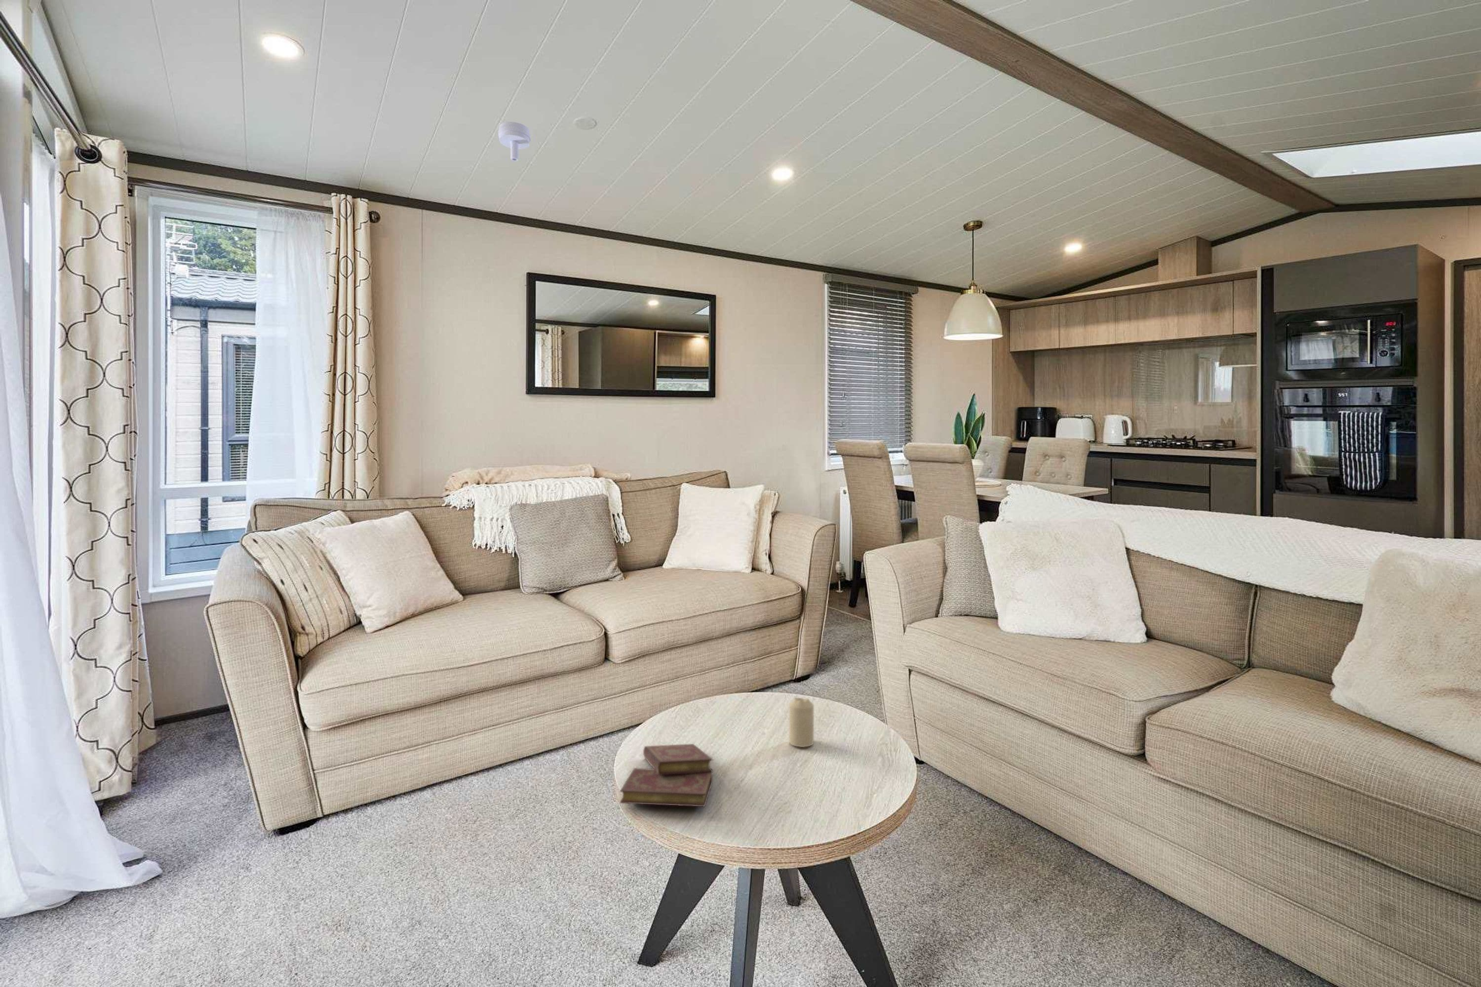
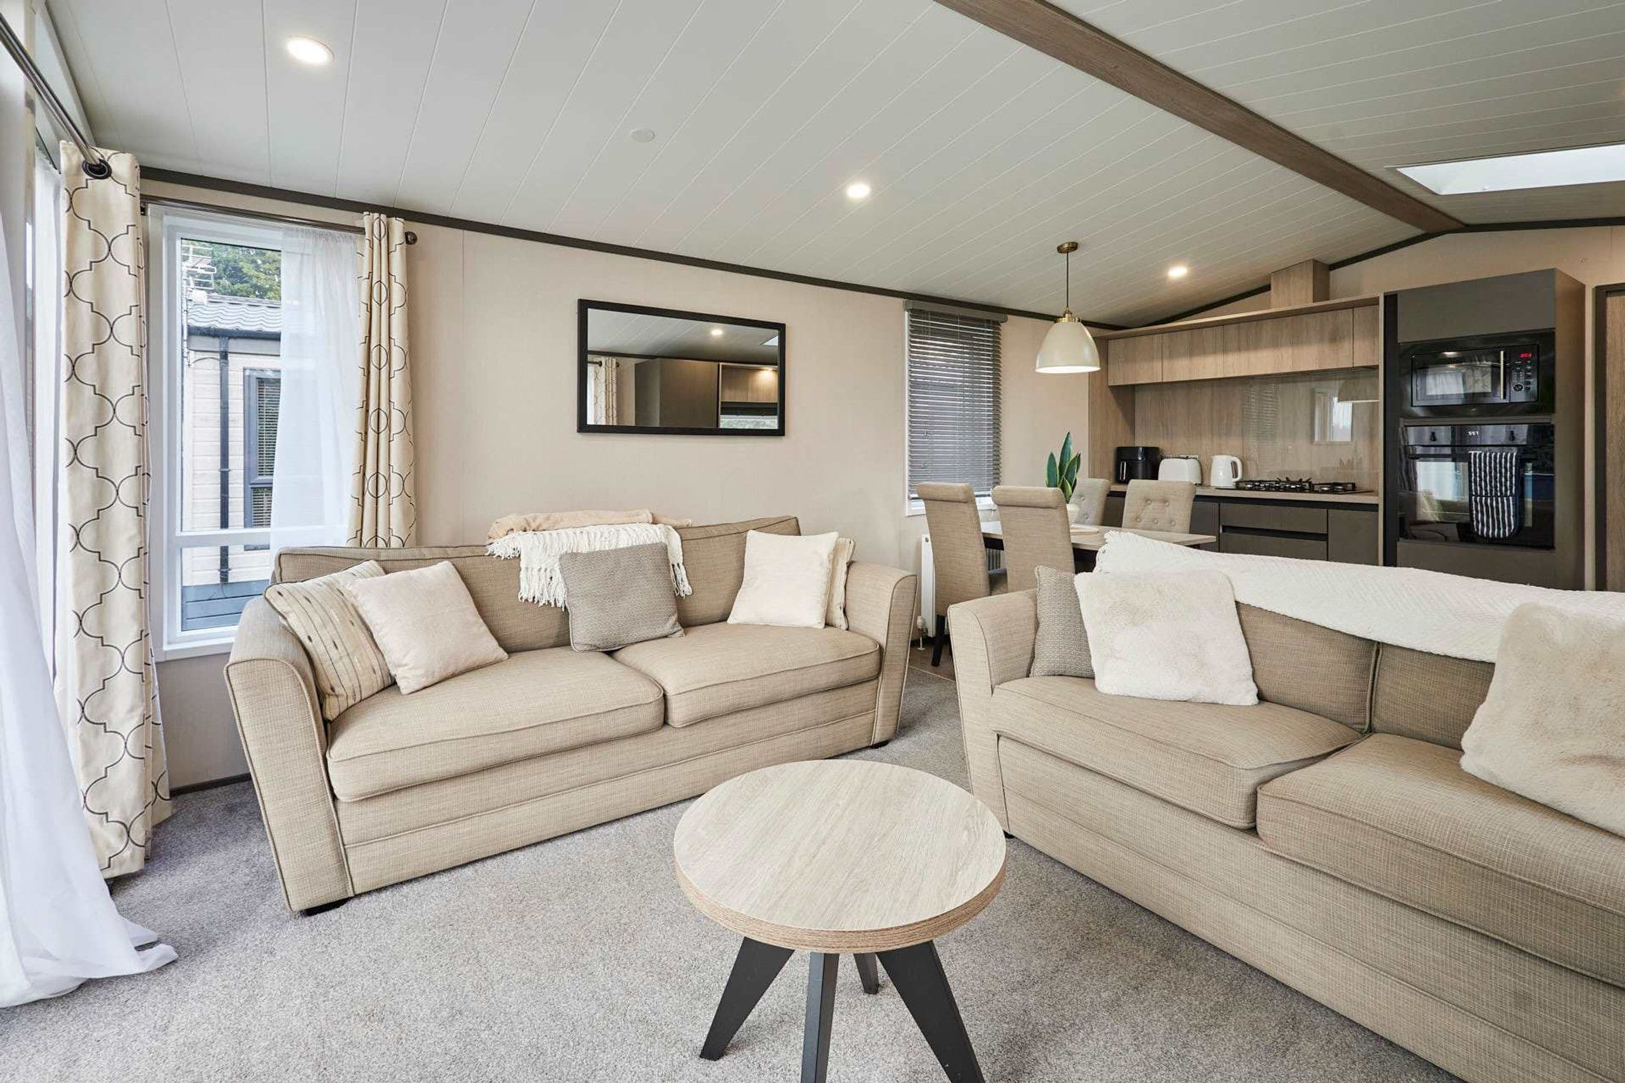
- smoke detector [498,121,531,162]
- candle [789,697,814,748]
- book [619,744,713,807]
